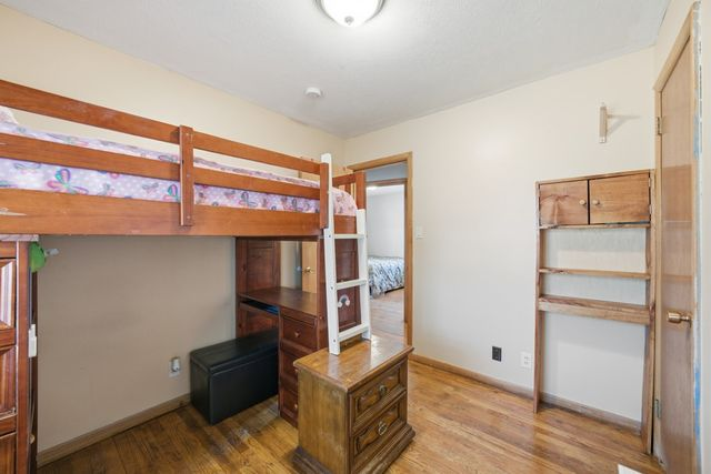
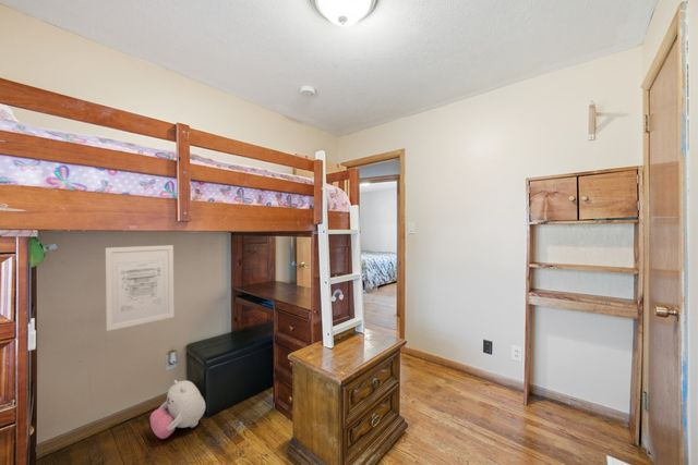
+ plush toy [149,379,206,440]
+ wall art [105,244,176,332]
